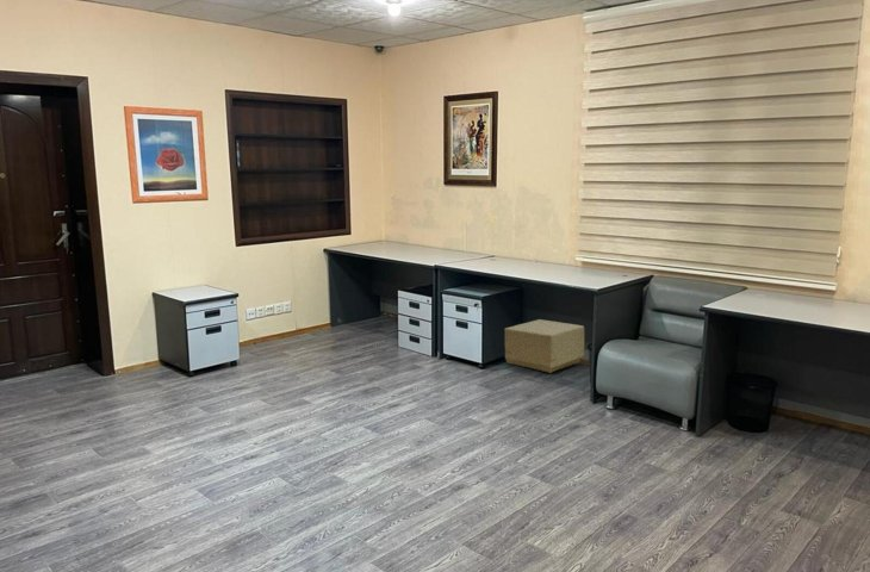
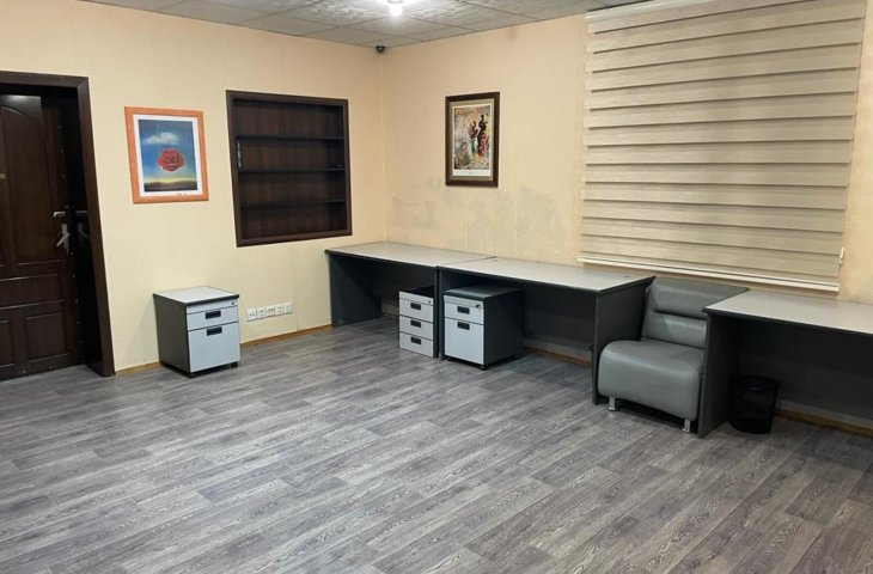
- cardboard box [503,318,585,374]
